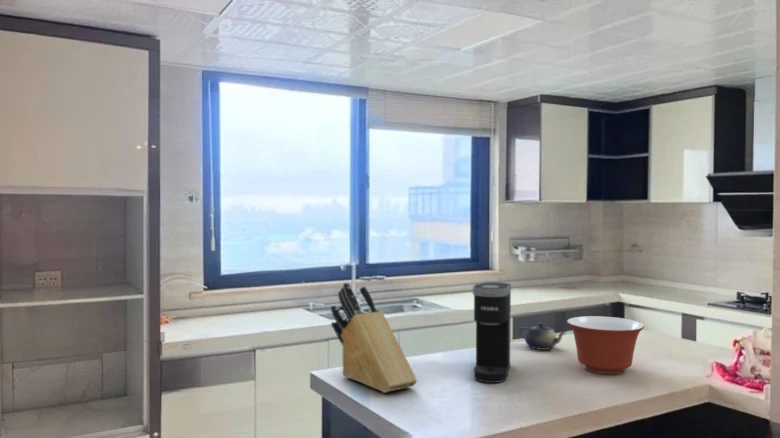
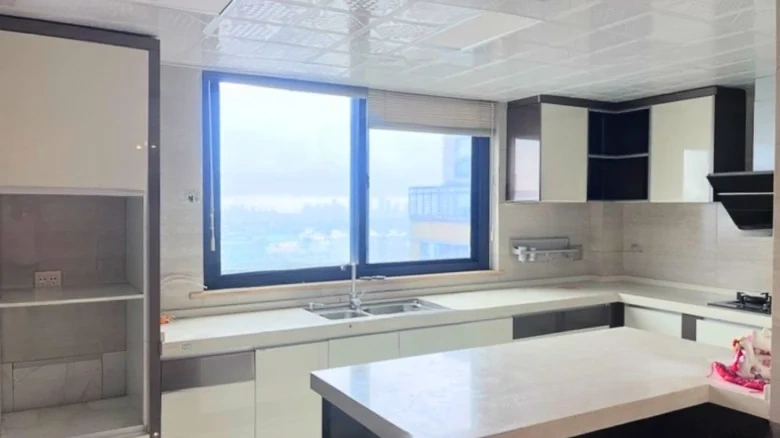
- coffee maker [472,281,512,384]
- mixing bowl [566,315,645,375]
- teapot [518,322,567,351]
- knife block [330,282,418,394]
